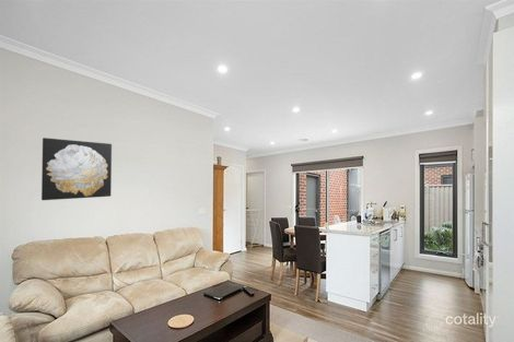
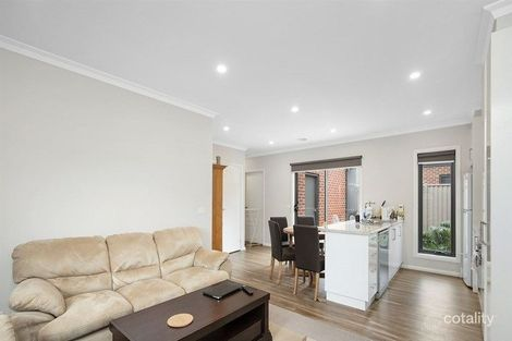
- wall art [40,137,113,201]
